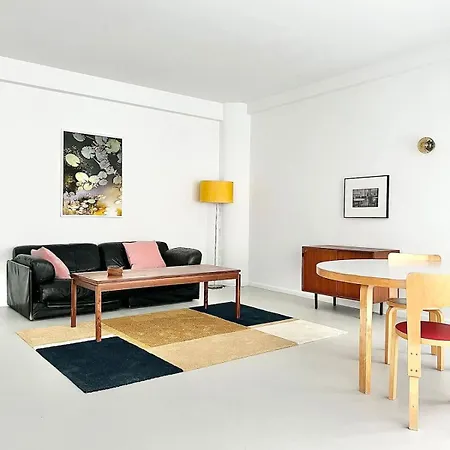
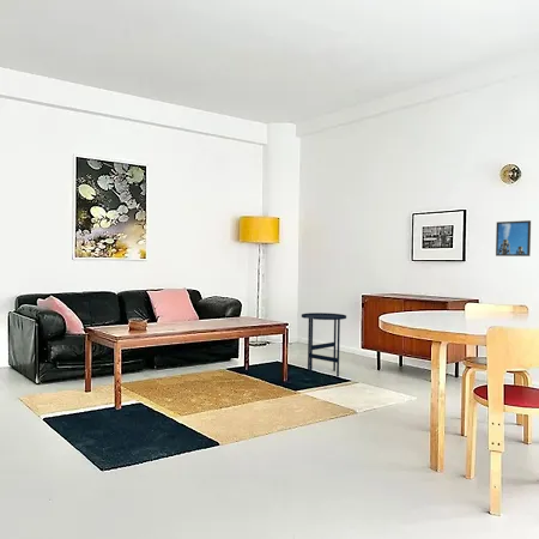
+ side table [301,311,347,377]
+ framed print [495,219,532,258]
